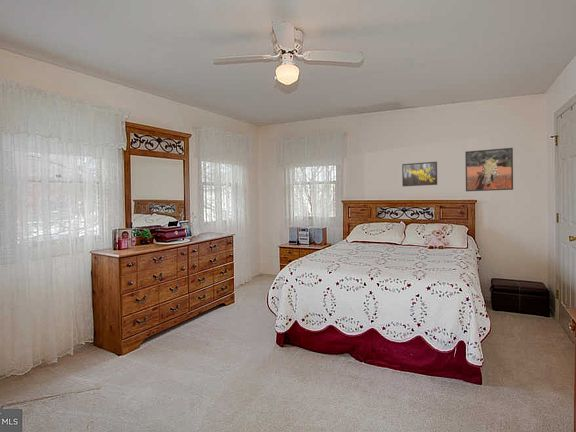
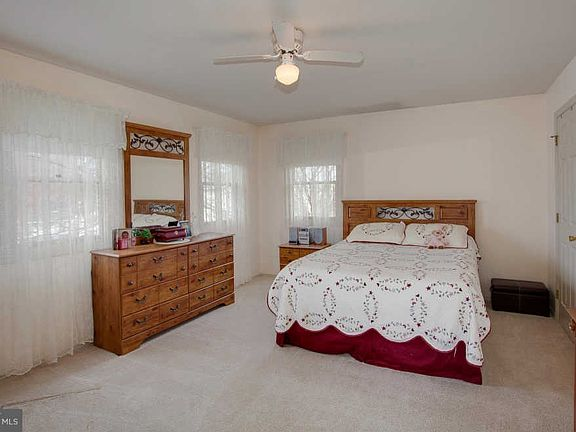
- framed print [464,147,514,192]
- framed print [401,161,438,187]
